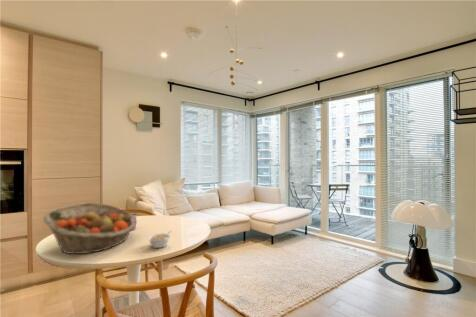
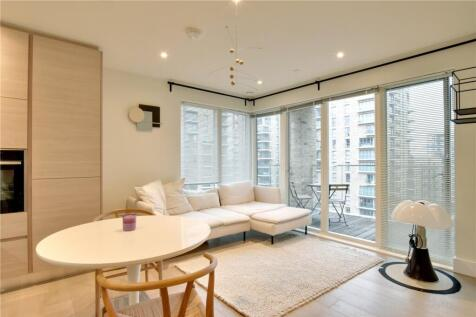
- legume [147,230,172,249]
- fruit basket [42,202,138,255]
